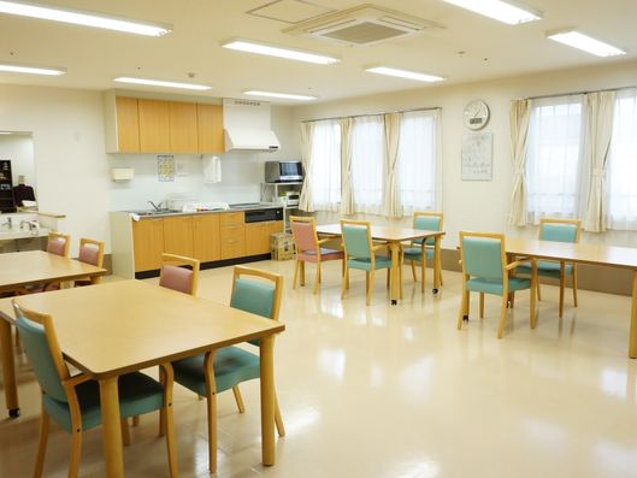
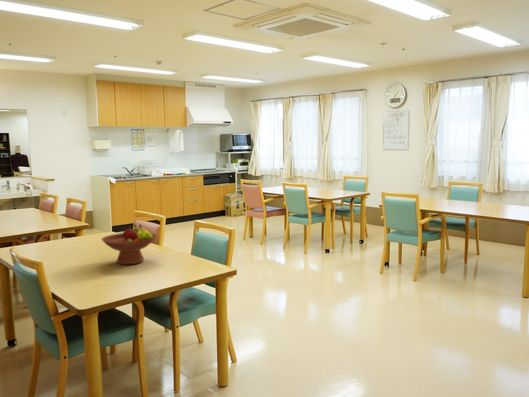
+ fruit bowl [100,223,157,266]
